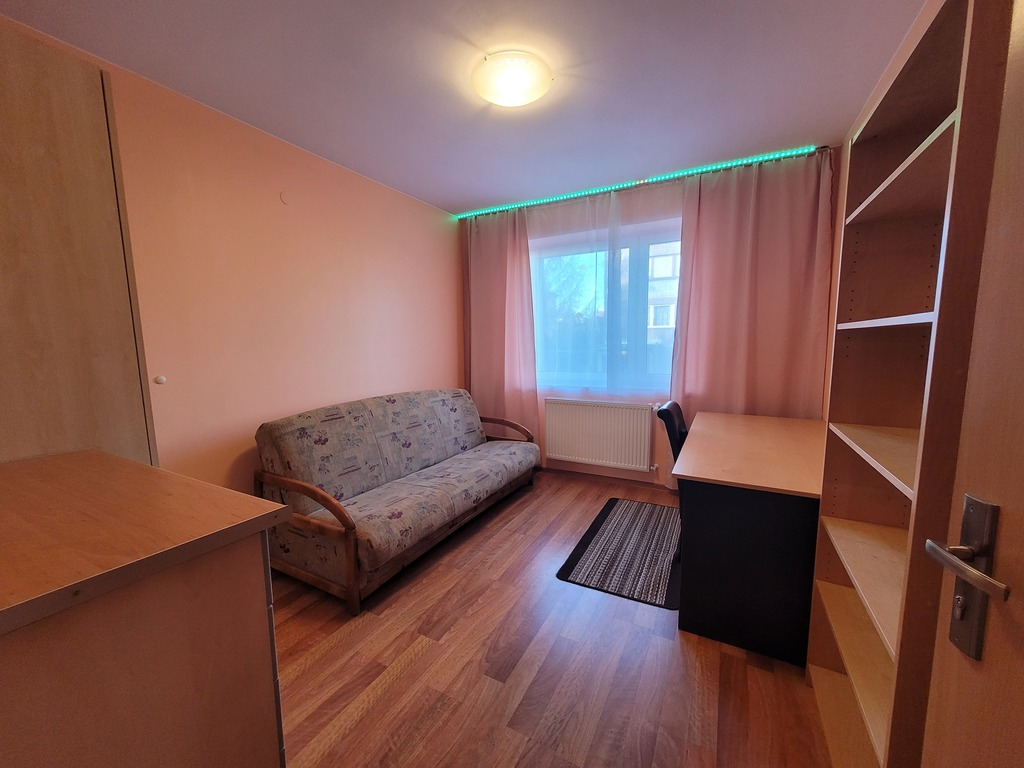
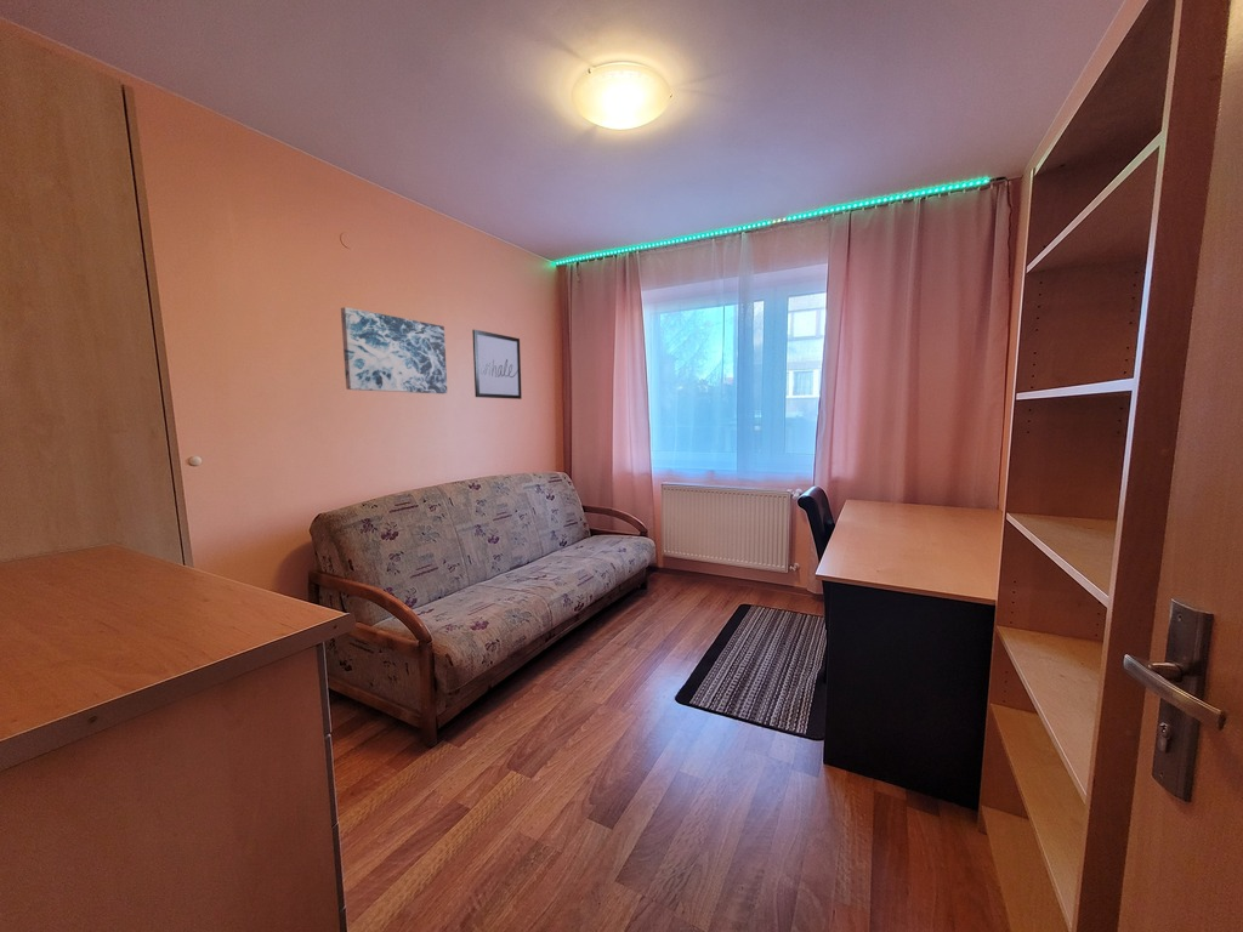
+ wall art [471,329,523,400]
+ wall art [340,306,448,394]
